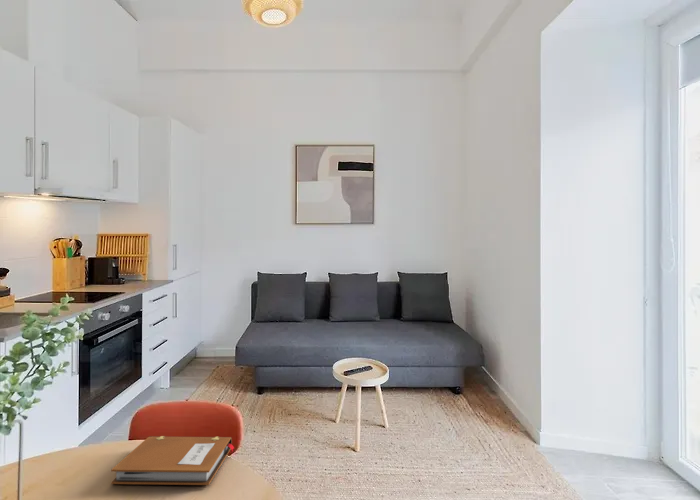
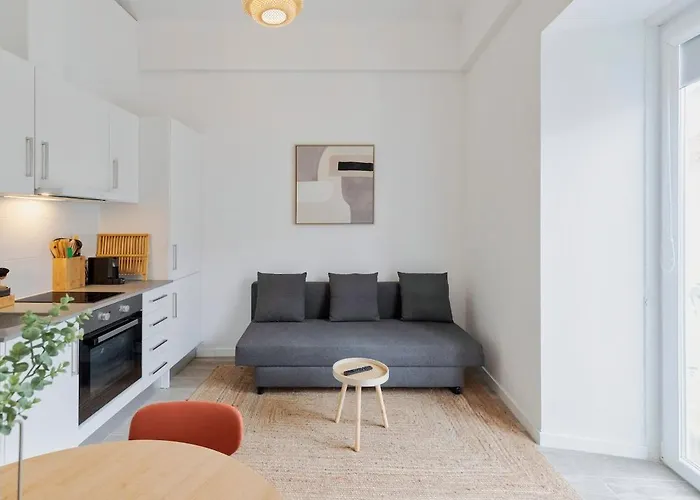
- notebook [110,435,235,486]
